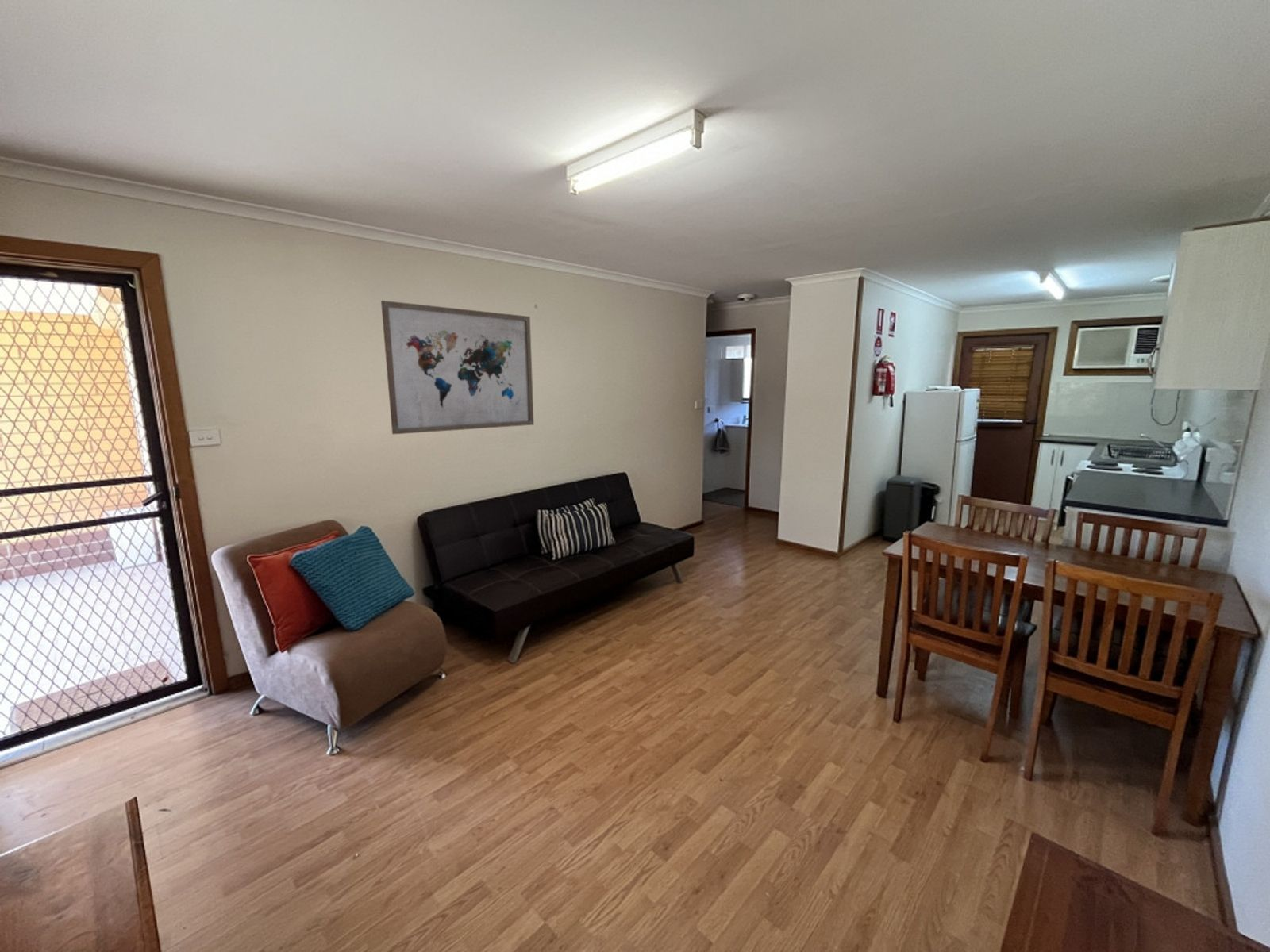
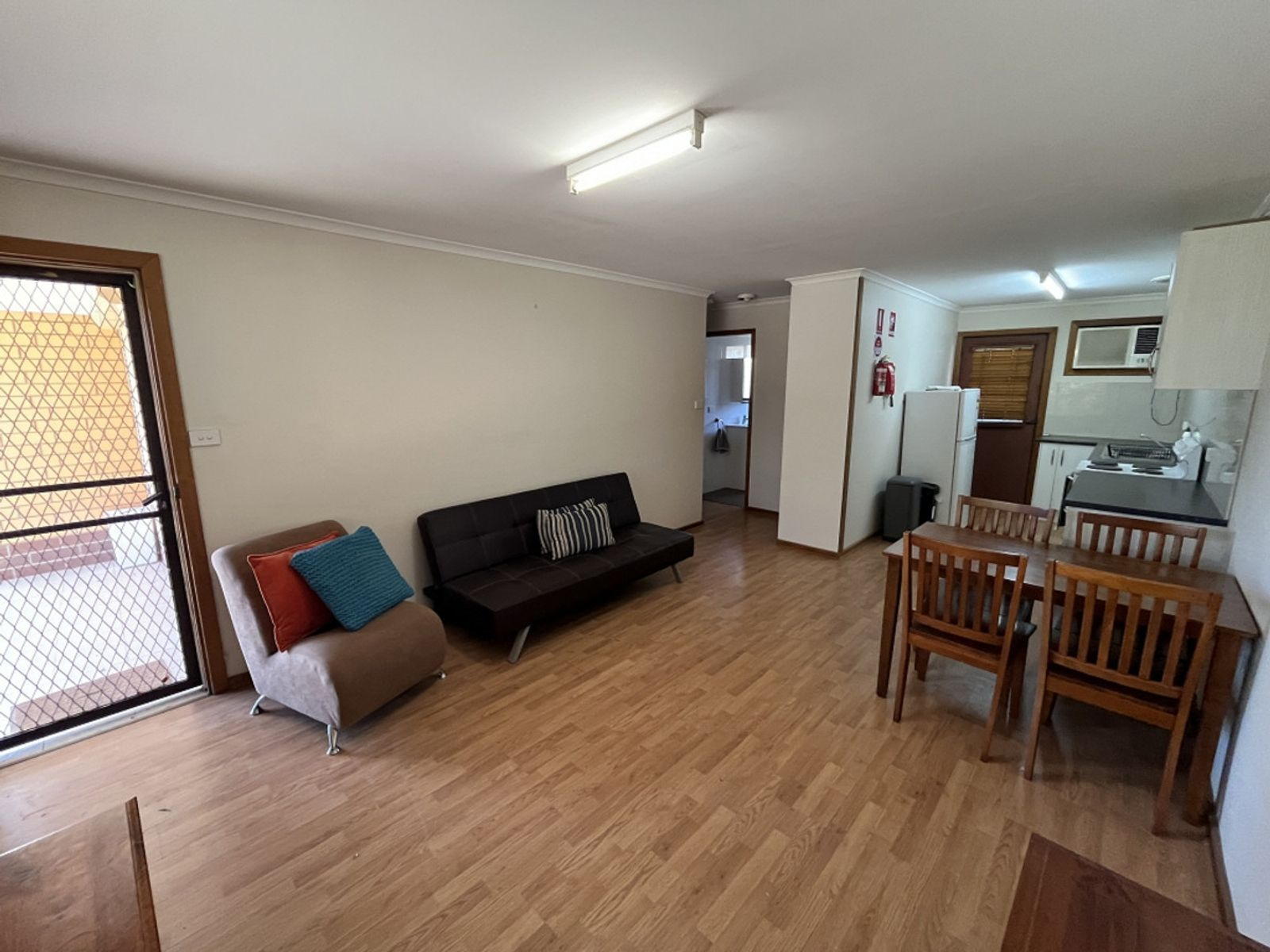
- wall art [380,300,535,435]
